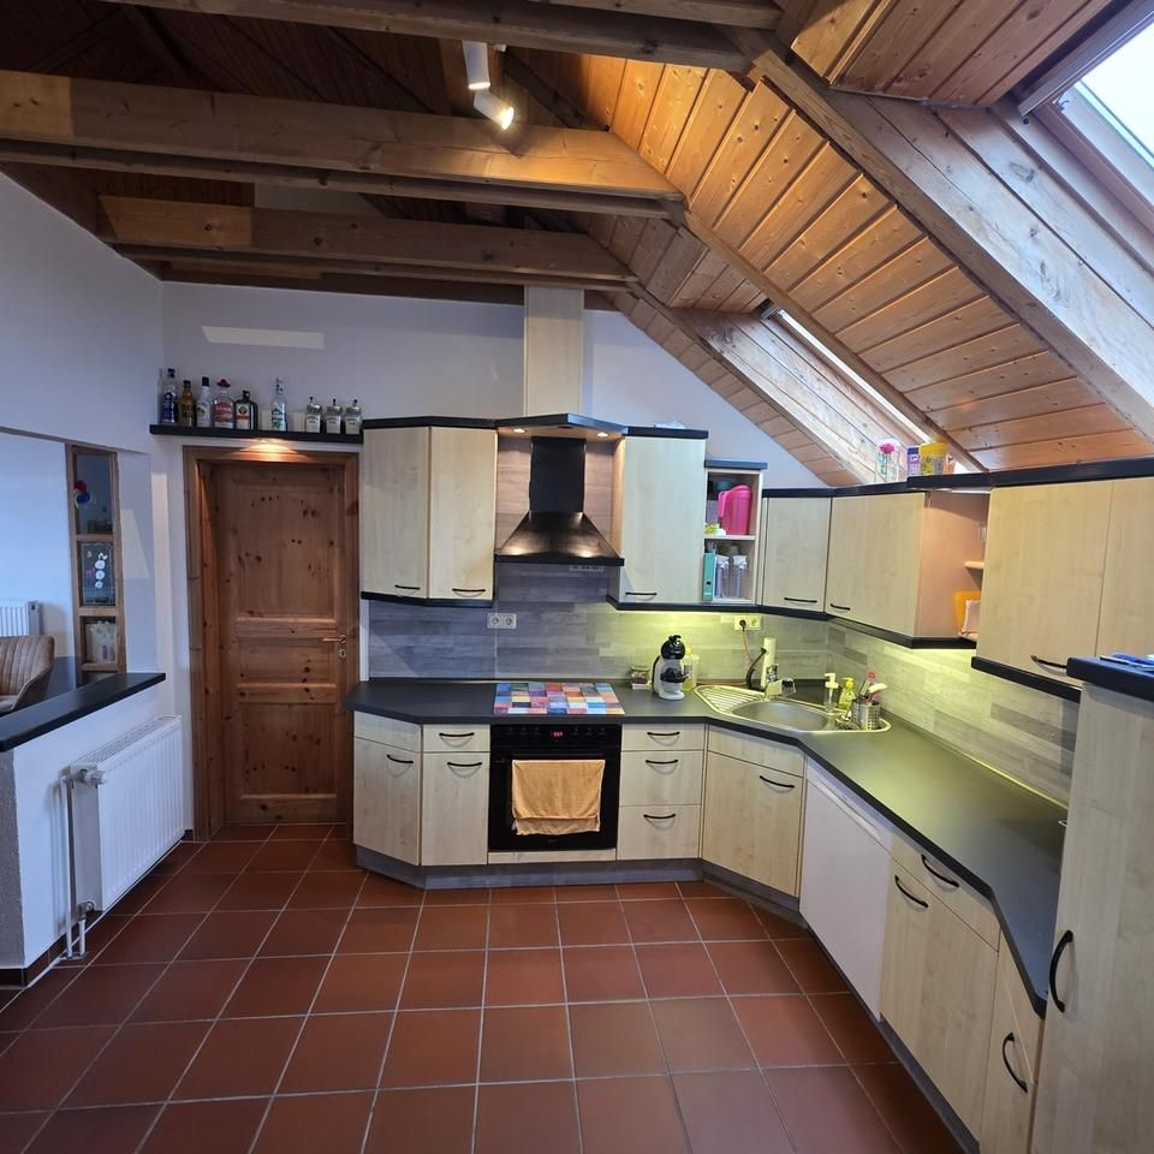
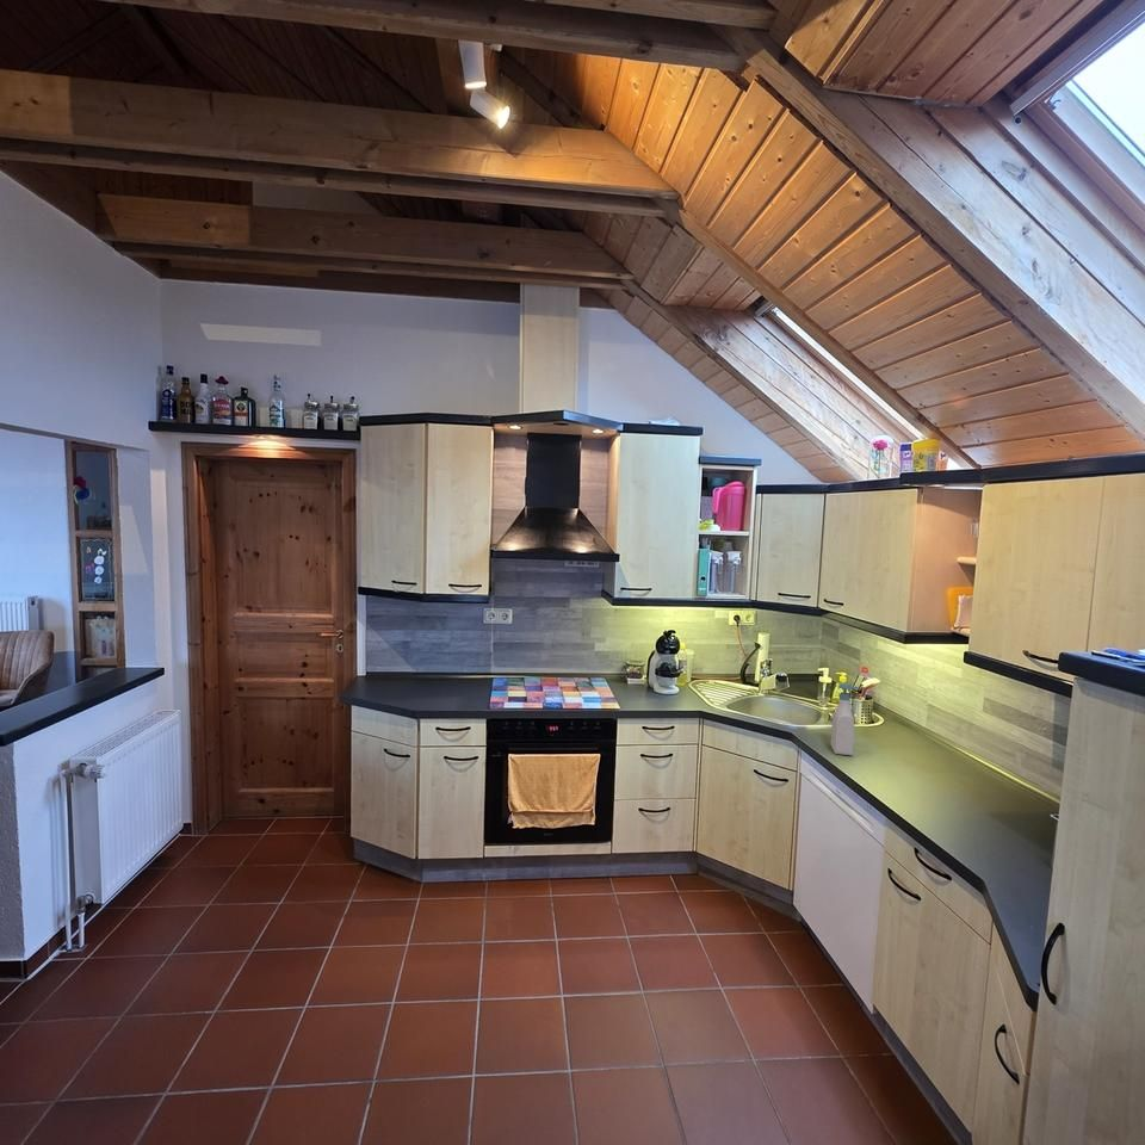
+ soap bottle [830,682,860,756]
